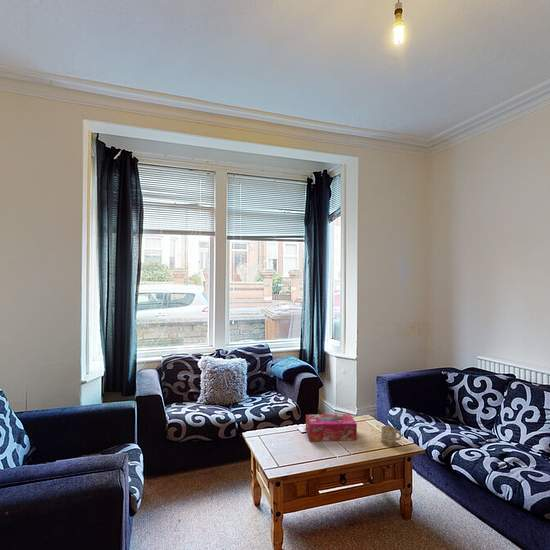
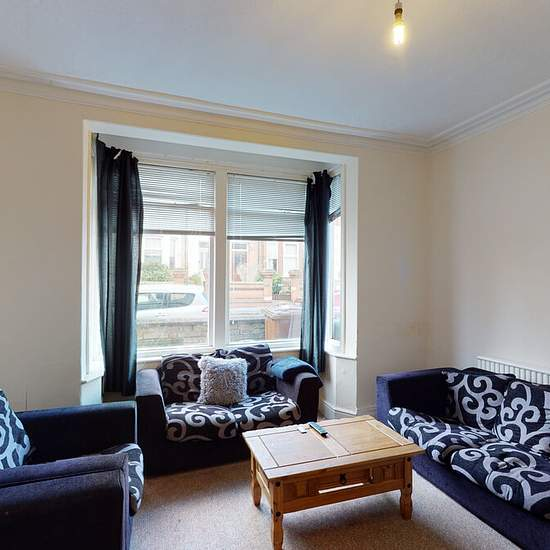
- mug [380,425,403,447]
- tissue box [305,413,358,442]
